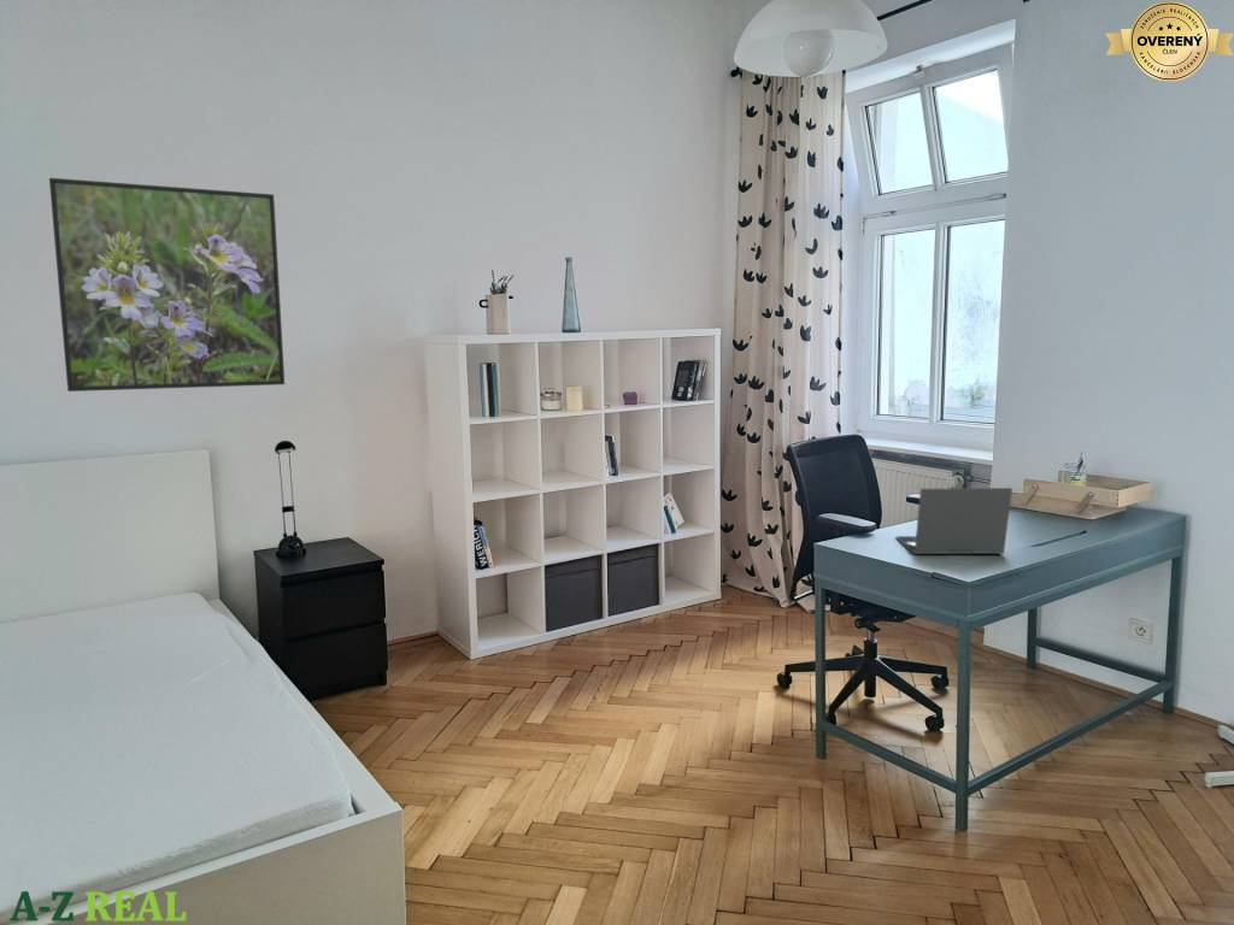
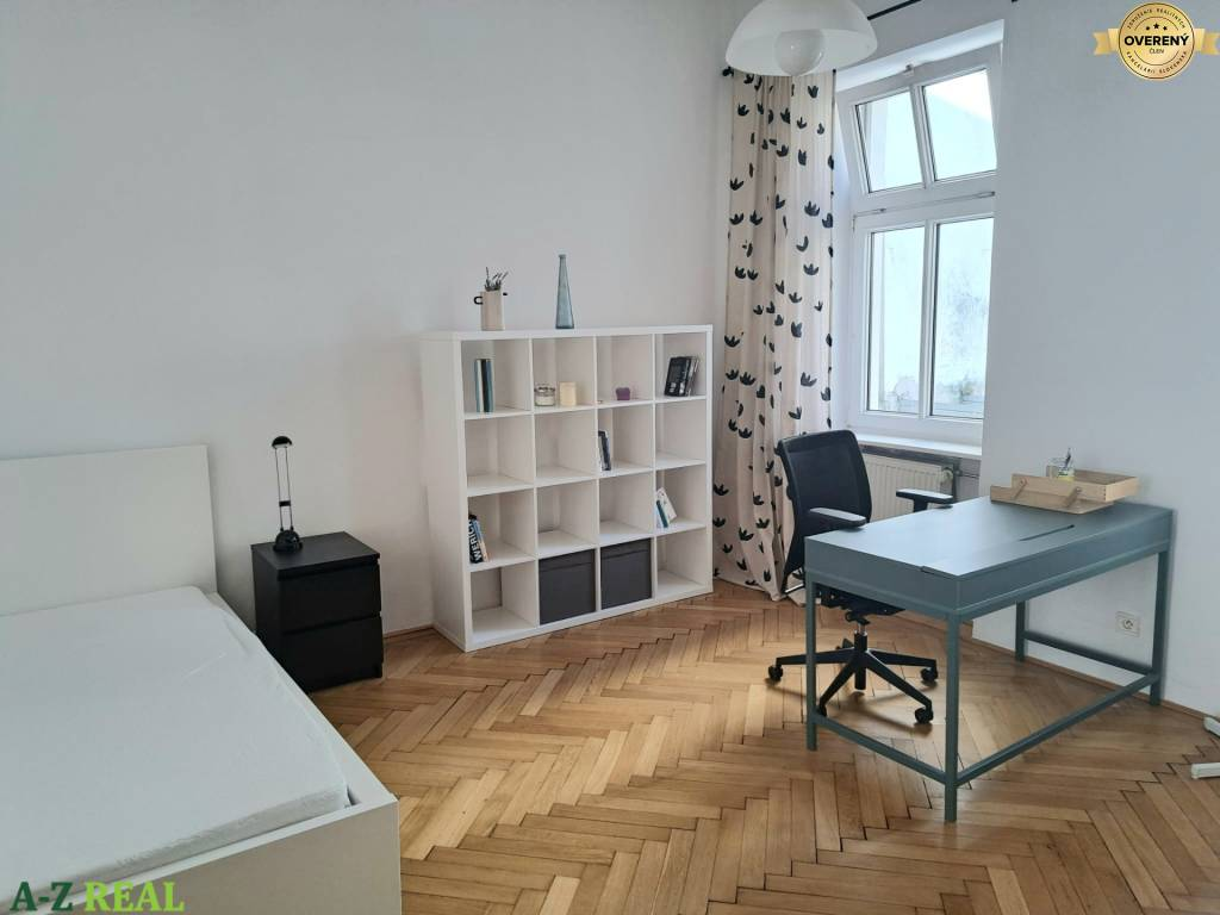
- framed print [48,177,286,393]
- laptop [895,487,1013,555]
